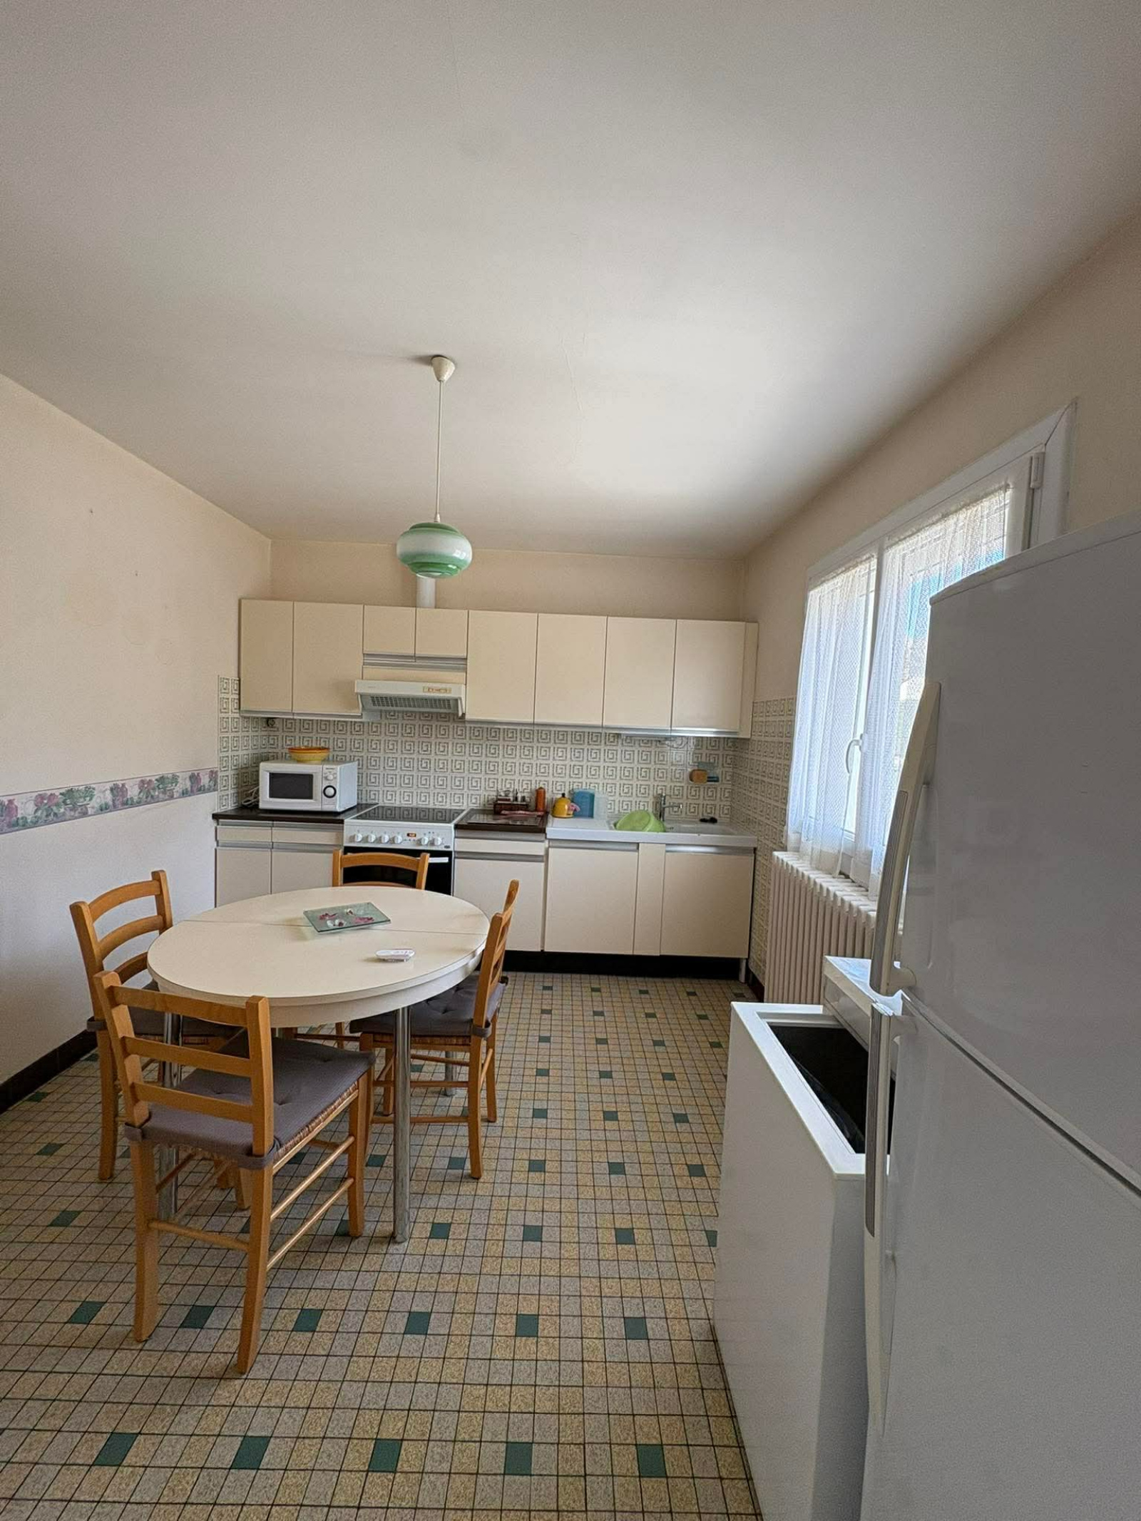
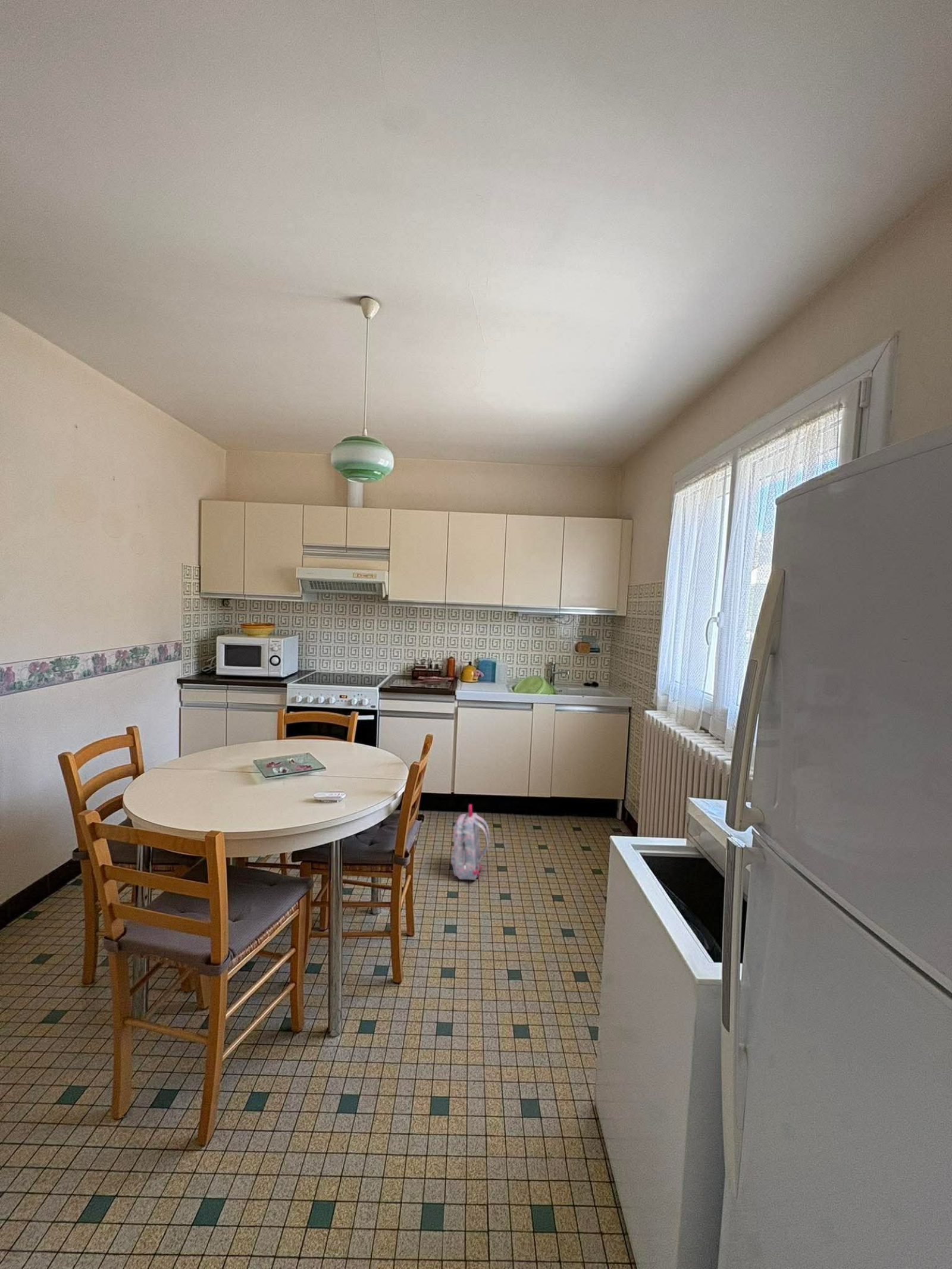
+ backpack [450,804,490,881]
